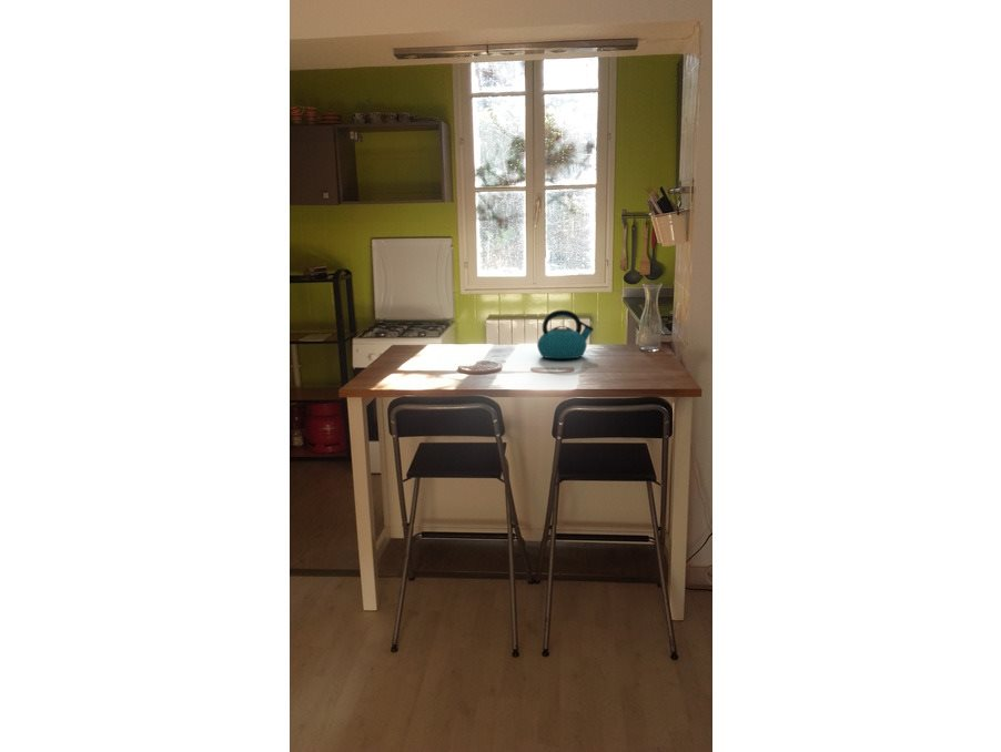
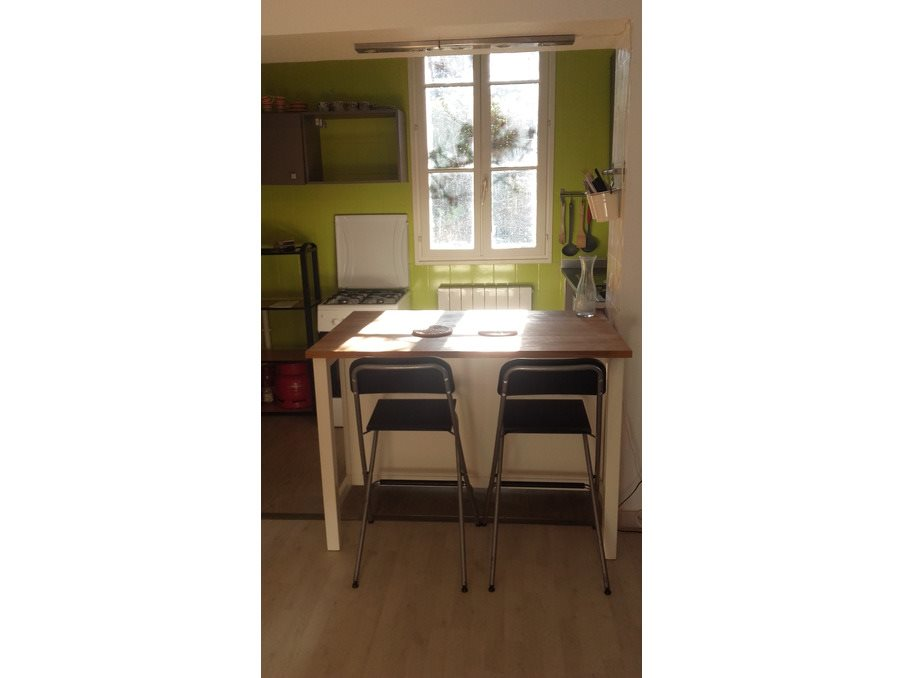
- kettle [536,308,595,359]
